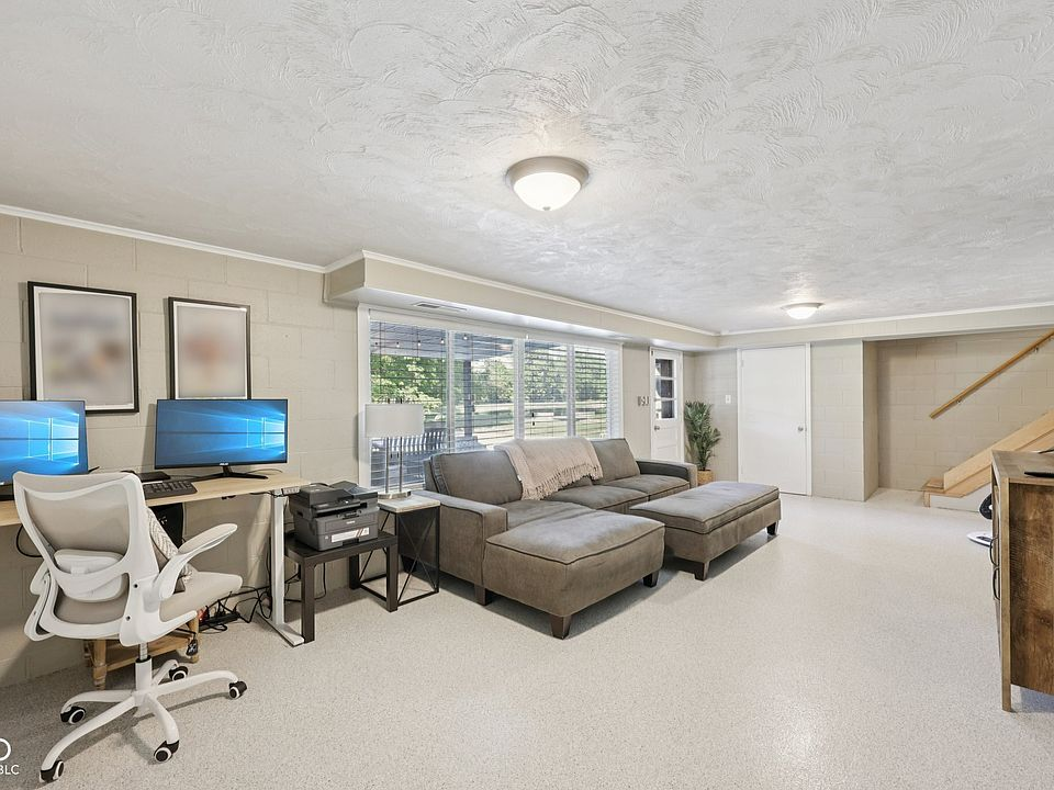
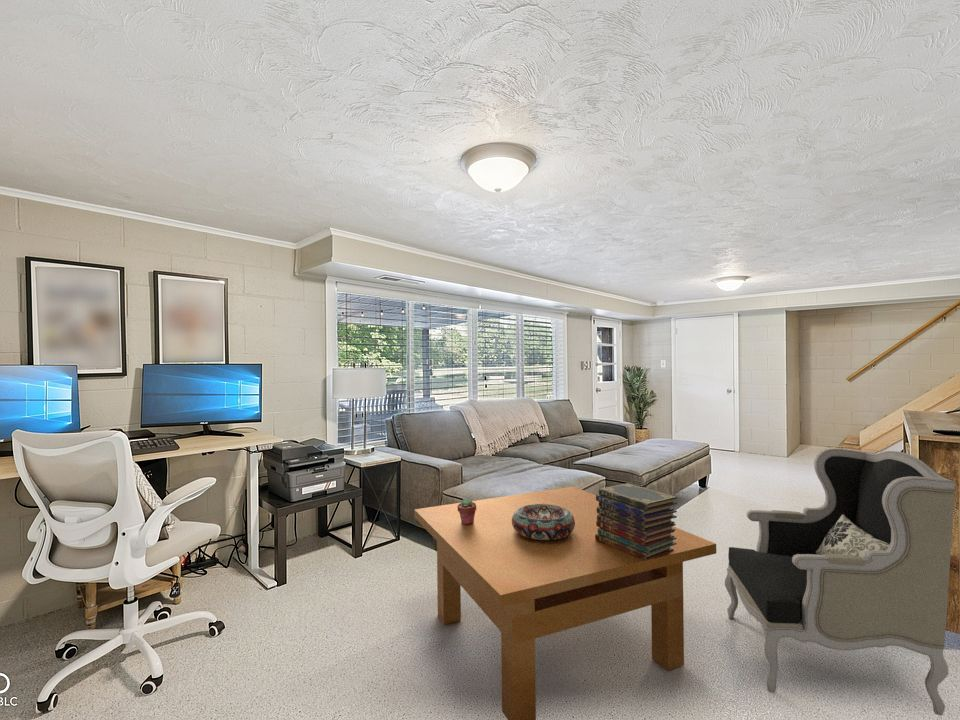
+ armchair [724,447,956,716]
+ potted succulent [457,497,476,525]
+ table [413,486,717,720]
+ decorative bowl [512,504,575,540]
+ book stack [595,482,678,561]
